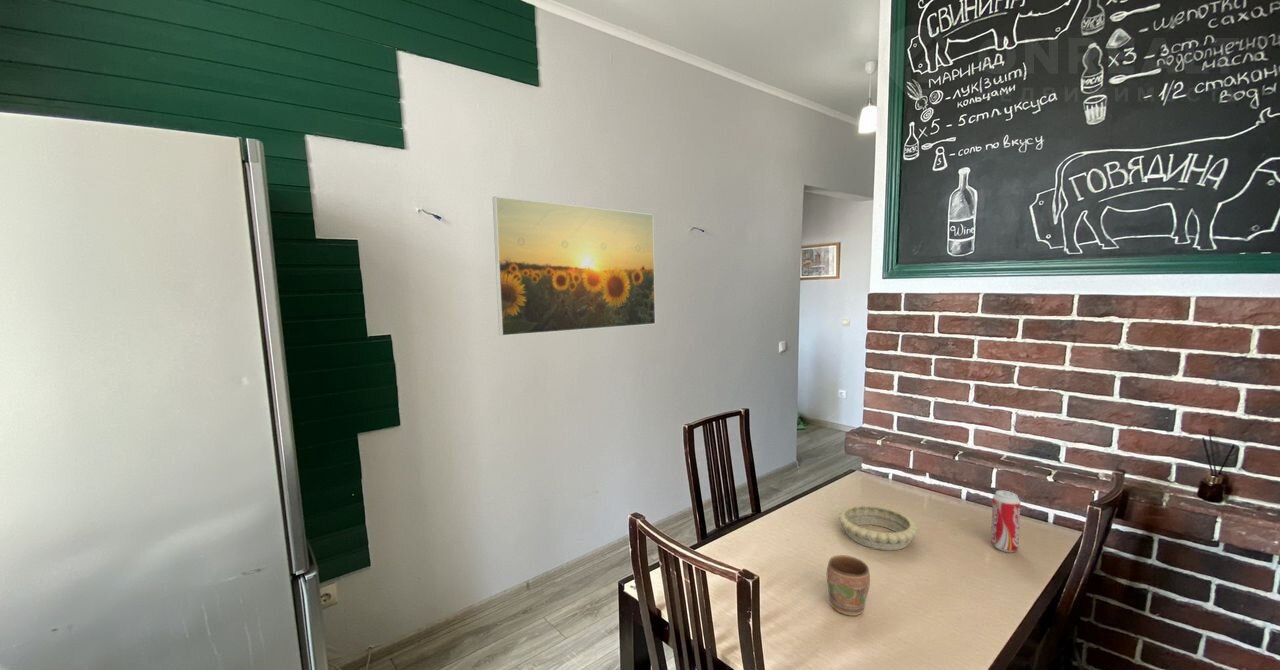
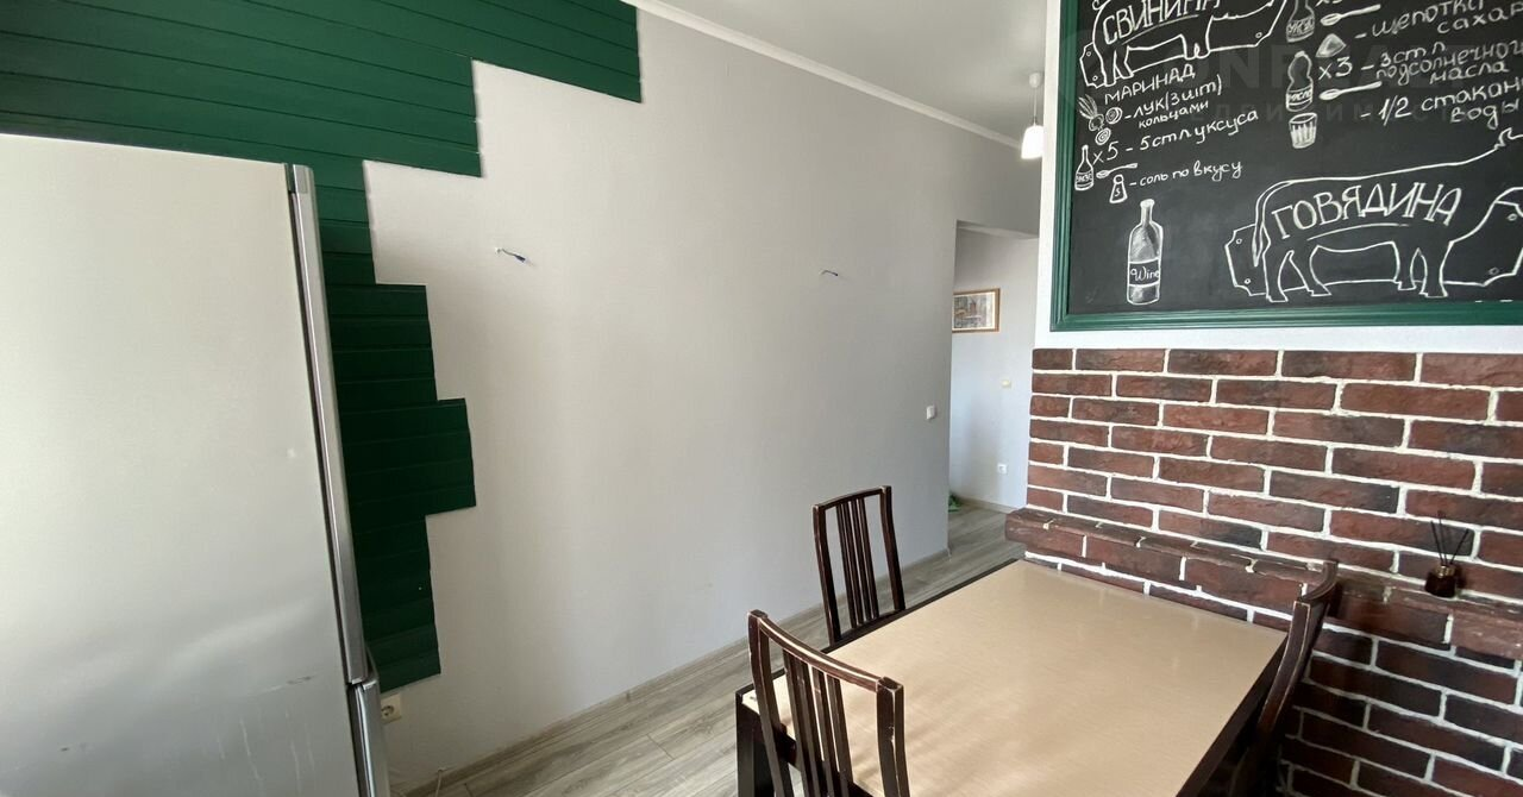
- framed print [492,195,657,337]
- beverage can [990,489,1021,553]
- mug [826,554,871,617]
- decorative bowl [838,504,919,551]
